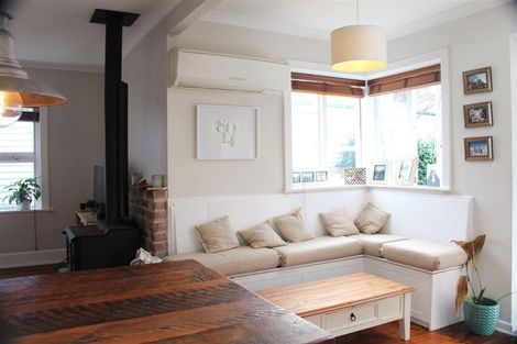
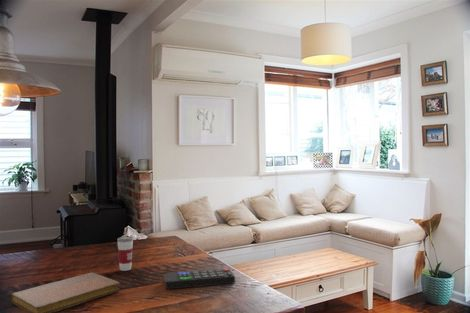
+ notebook [10,272,121,313]
+ cup [116,227,134,272]
+ remote control [164,268,236,290]
